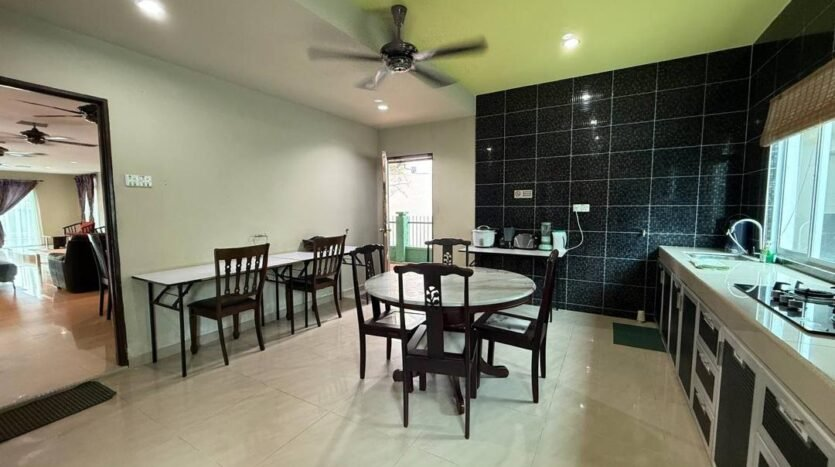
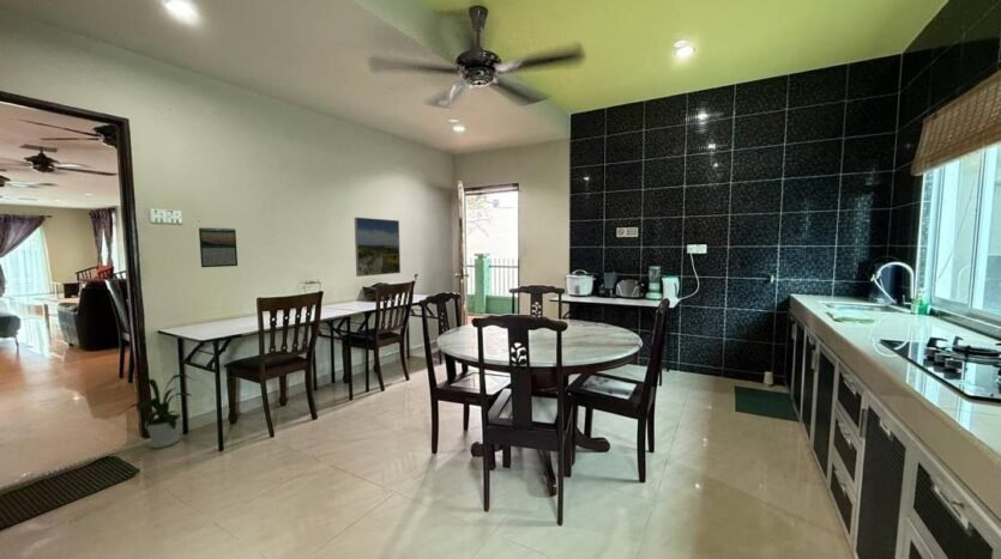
+ calendar [198,226,239,268]
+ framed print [354,217,402,278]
+ house plant [114,372,198,449]
